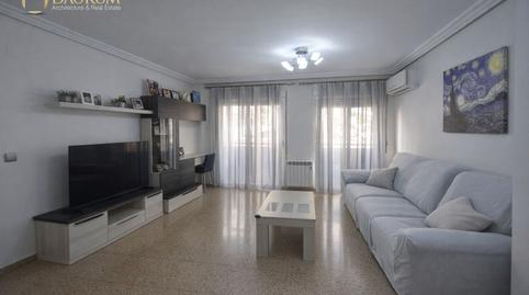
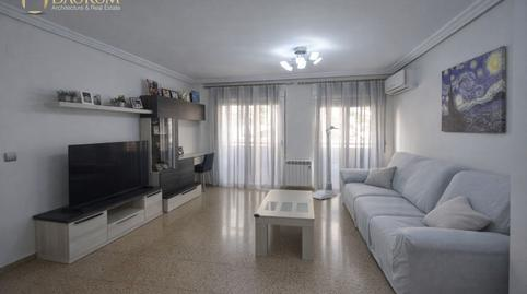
+ street lamp [312,125,339,200]
